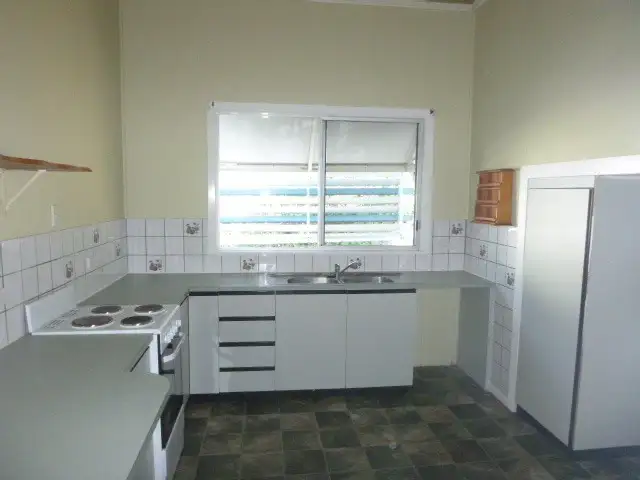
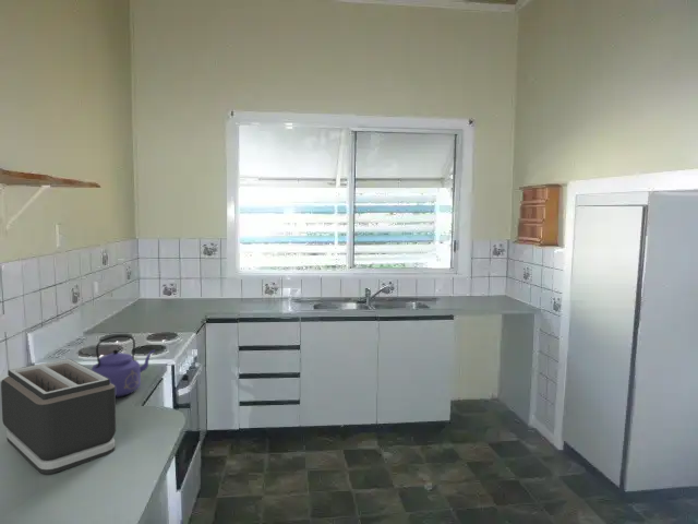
+ toaster [0,358,117,475]
+ kettle [91,334,156,398]
